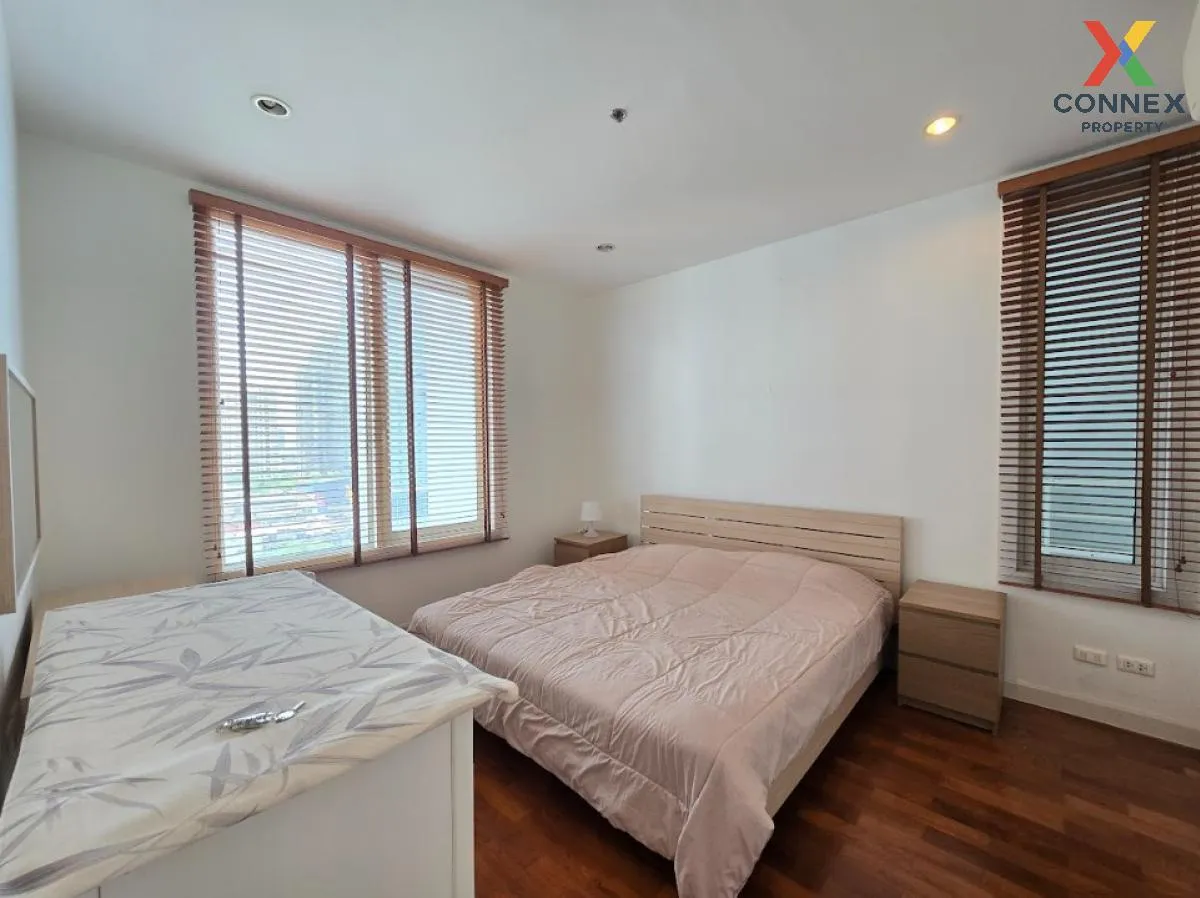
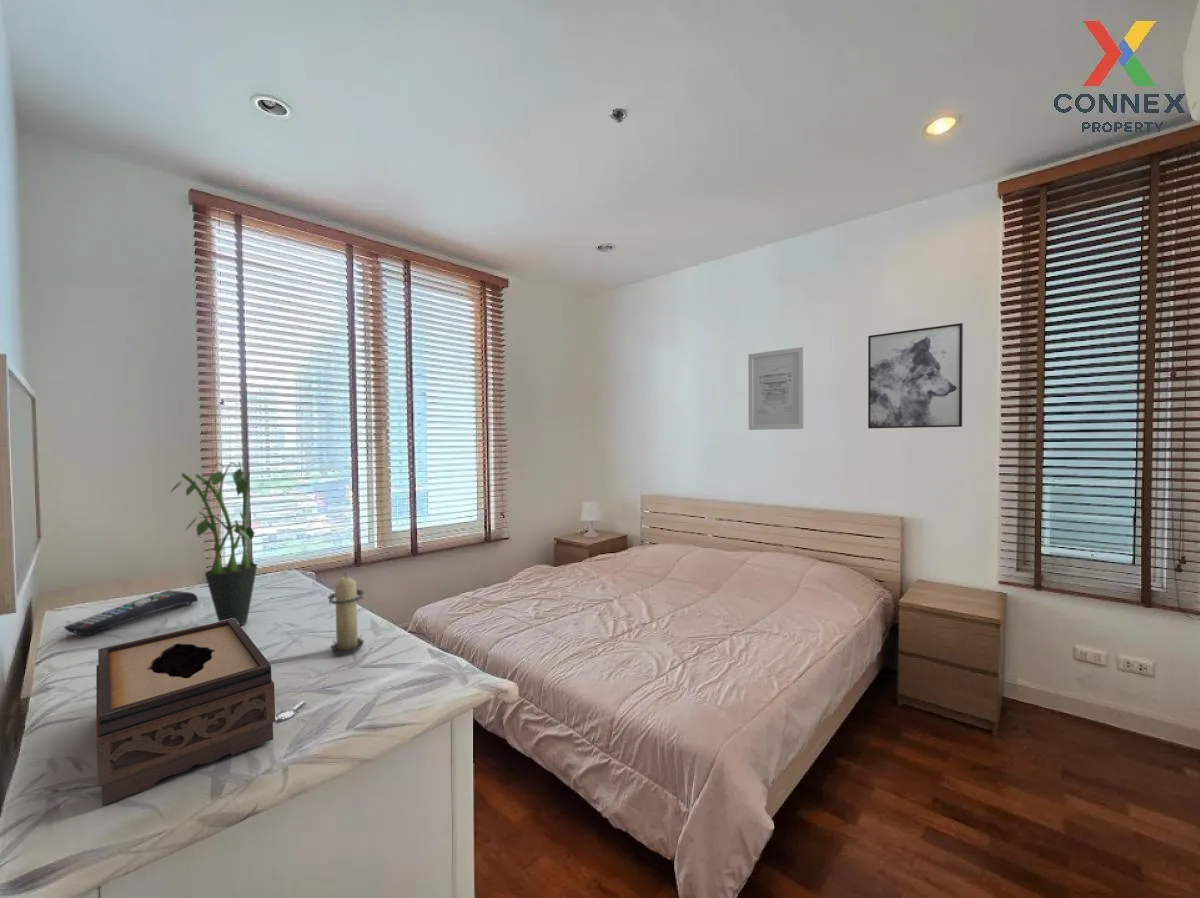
+ wall art [867,322,964,429]
+ potted plant [169,461,258,626]
+ tissue box [95,619,276,807]
+ remote control [63,589,199,636]
+ candle [327,570,365,655]
+ wall art [747,346,805,431]
